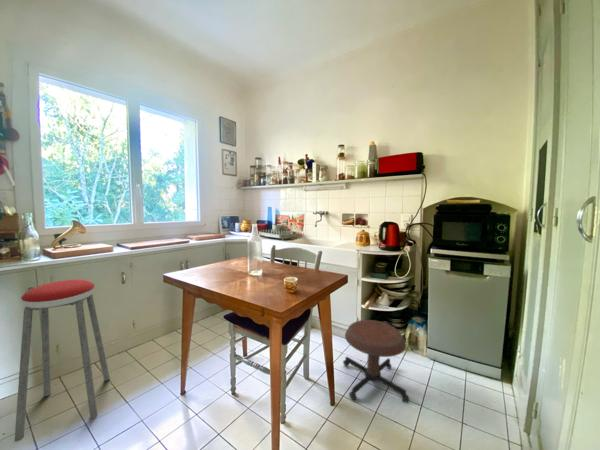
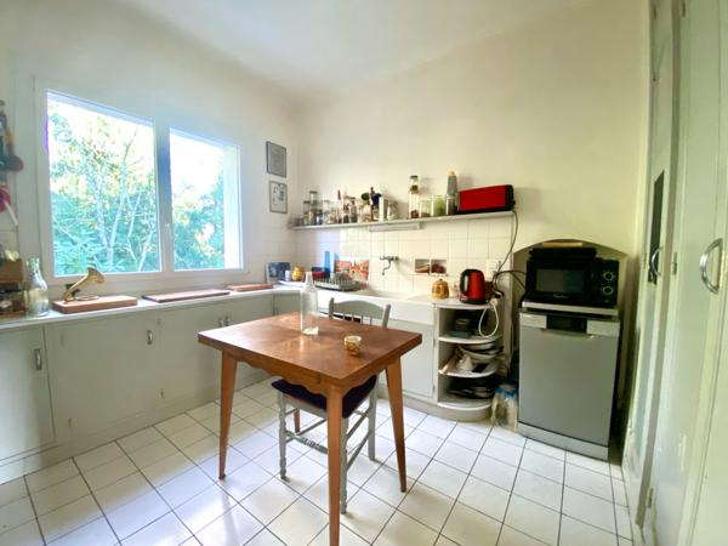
- stool [342,319,411,404]
- music stool [14,278,111,443]
